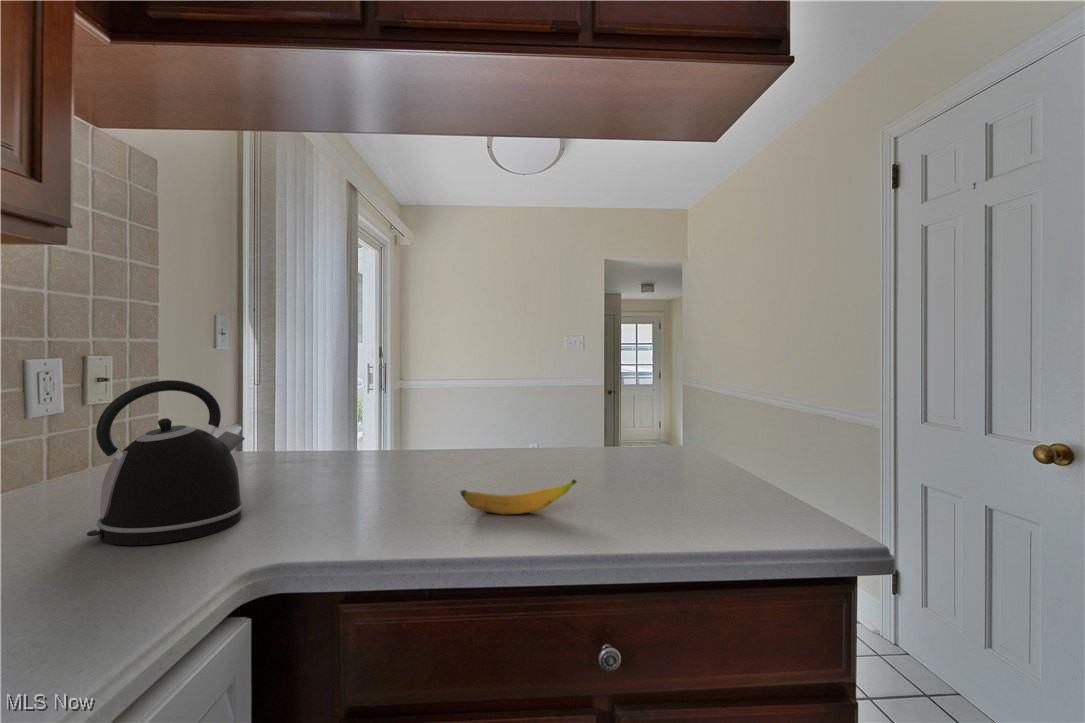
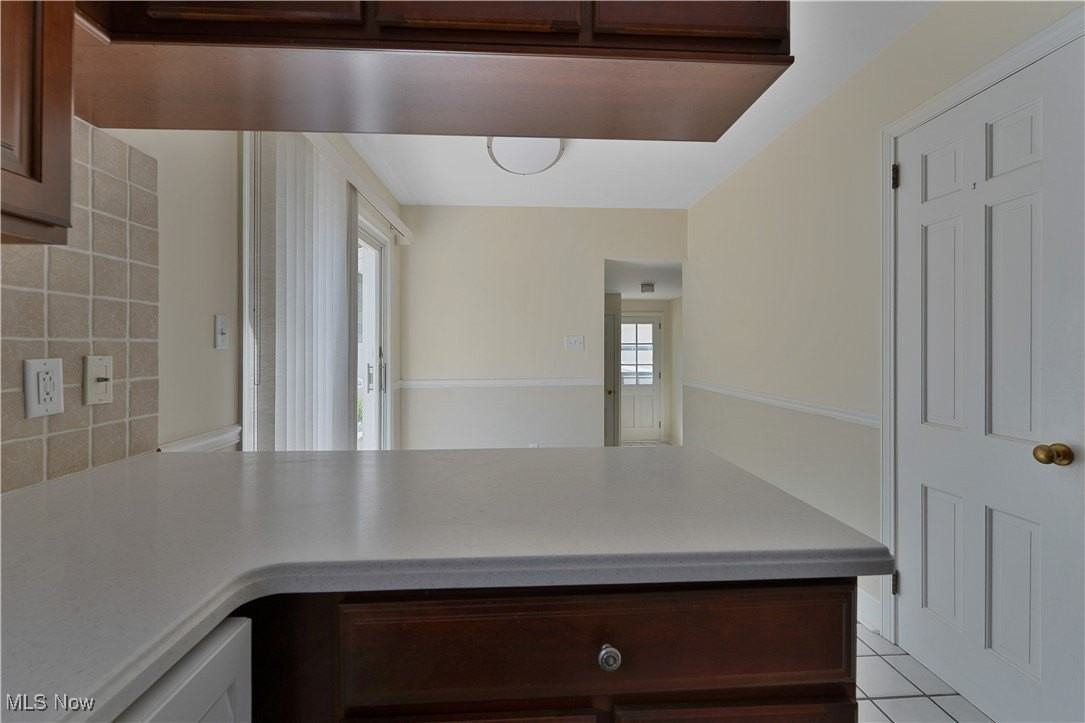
- banana [459,478,578,516]
- kettle [86,379,246,546]
